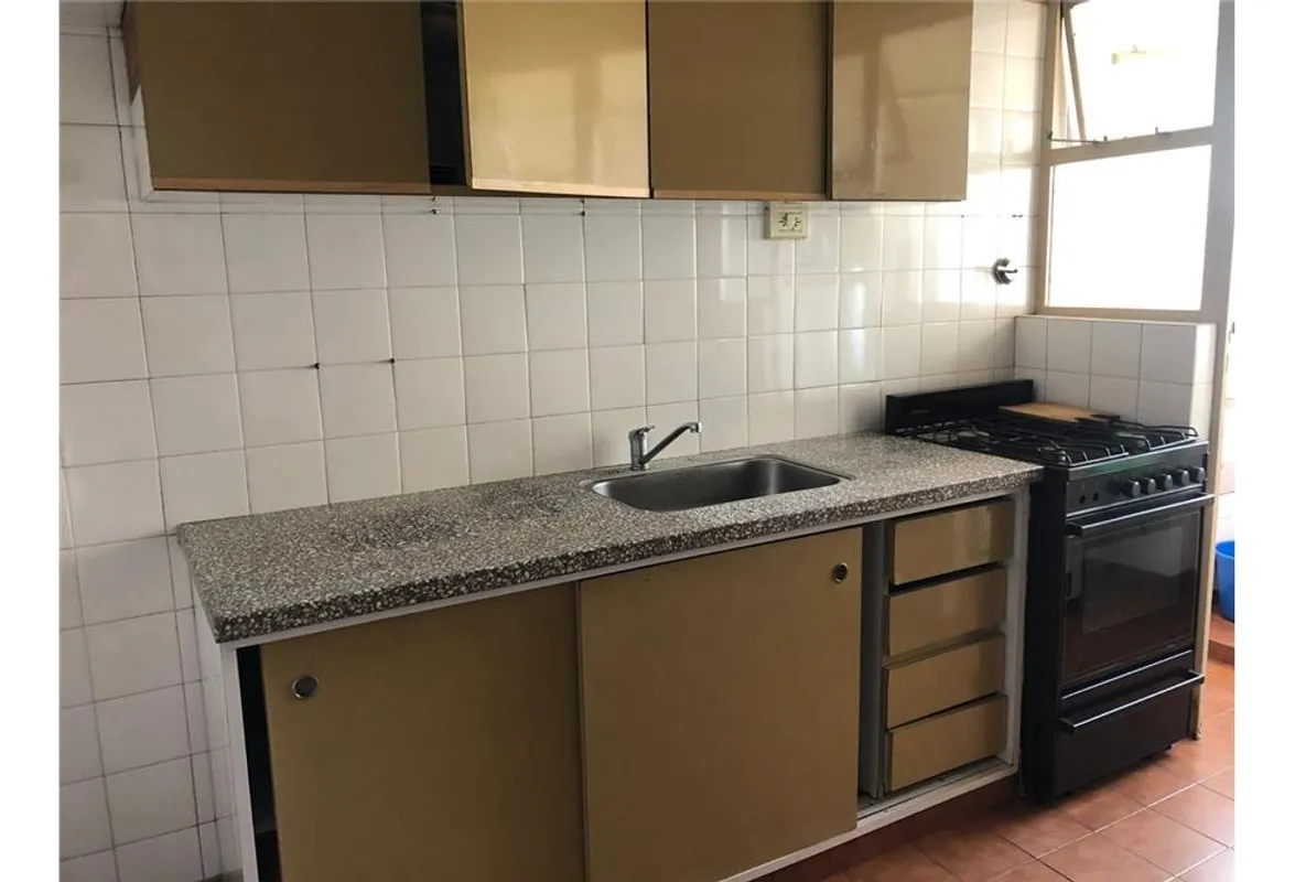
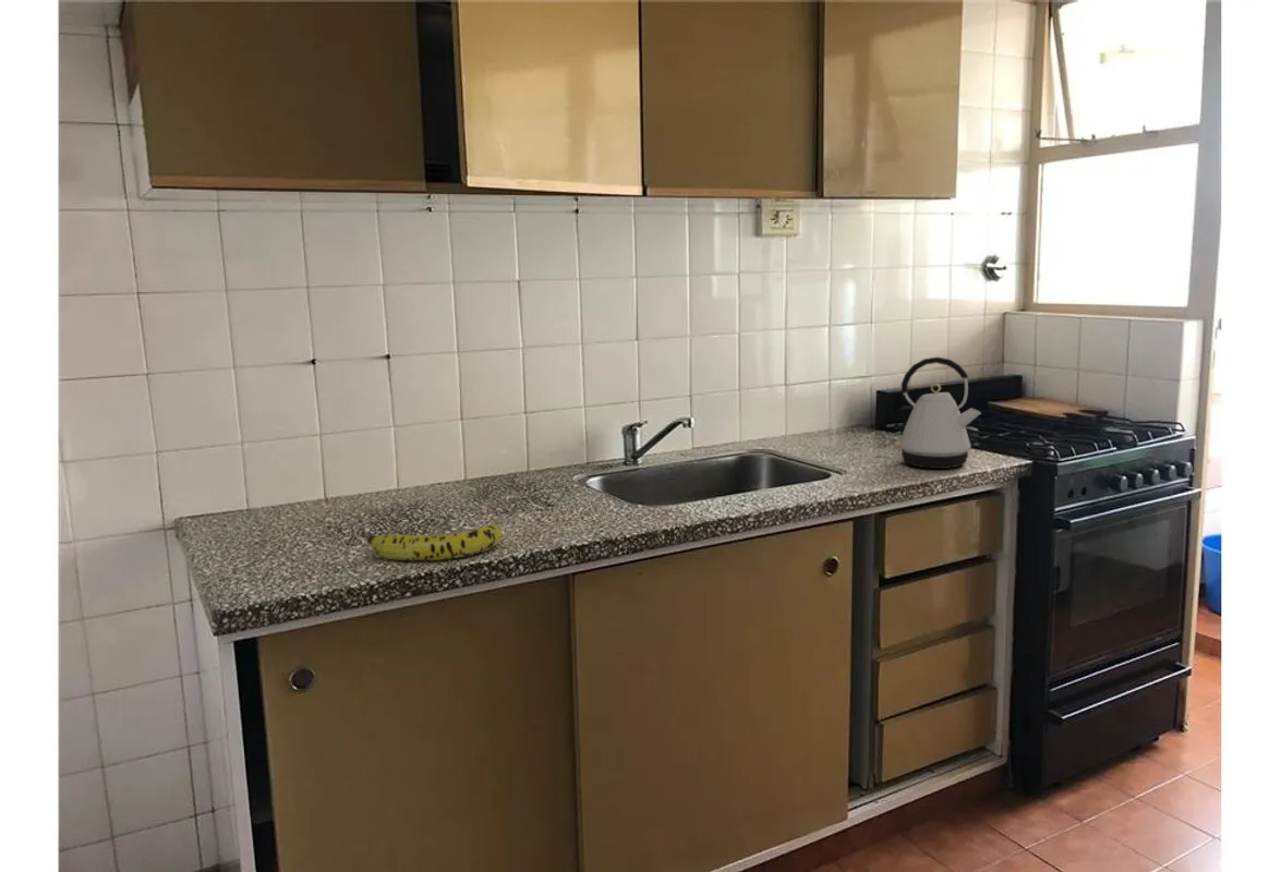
+ kettle [894,356,982,470]
+ fruit [366,523,504,561]
